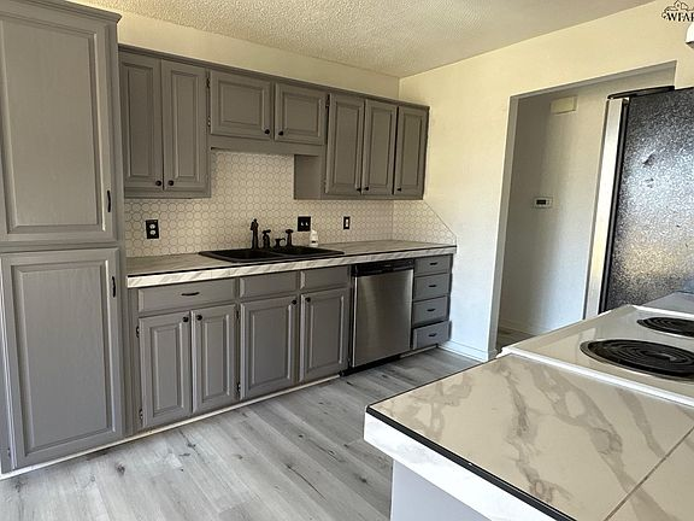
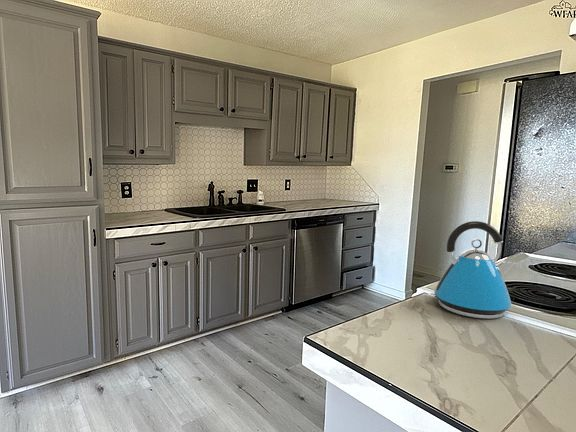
+ kettle [427,220,516,320]
